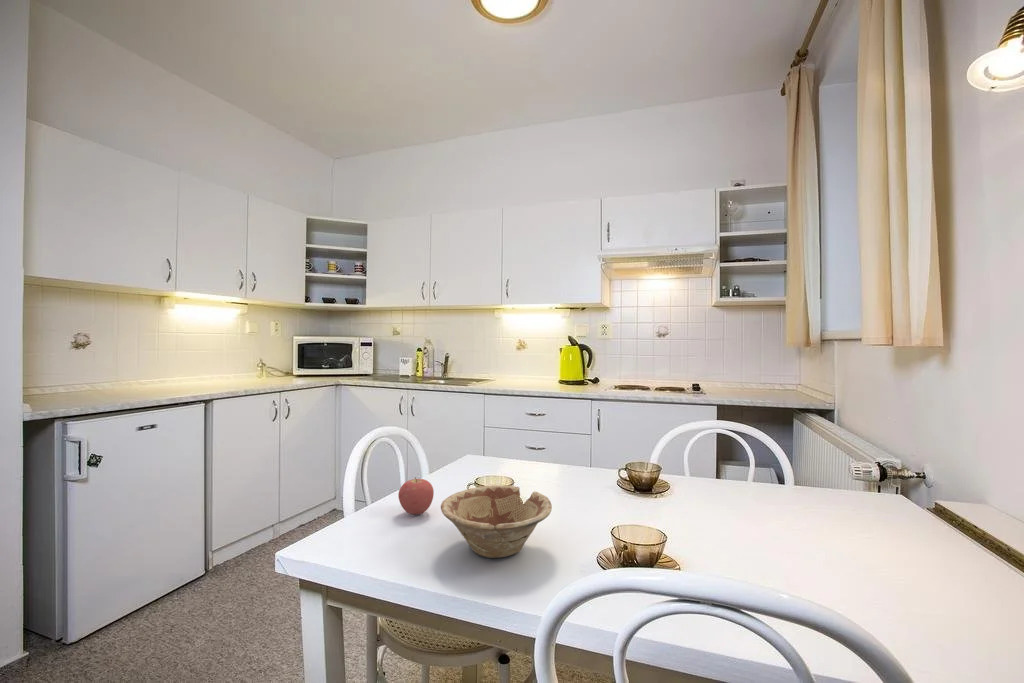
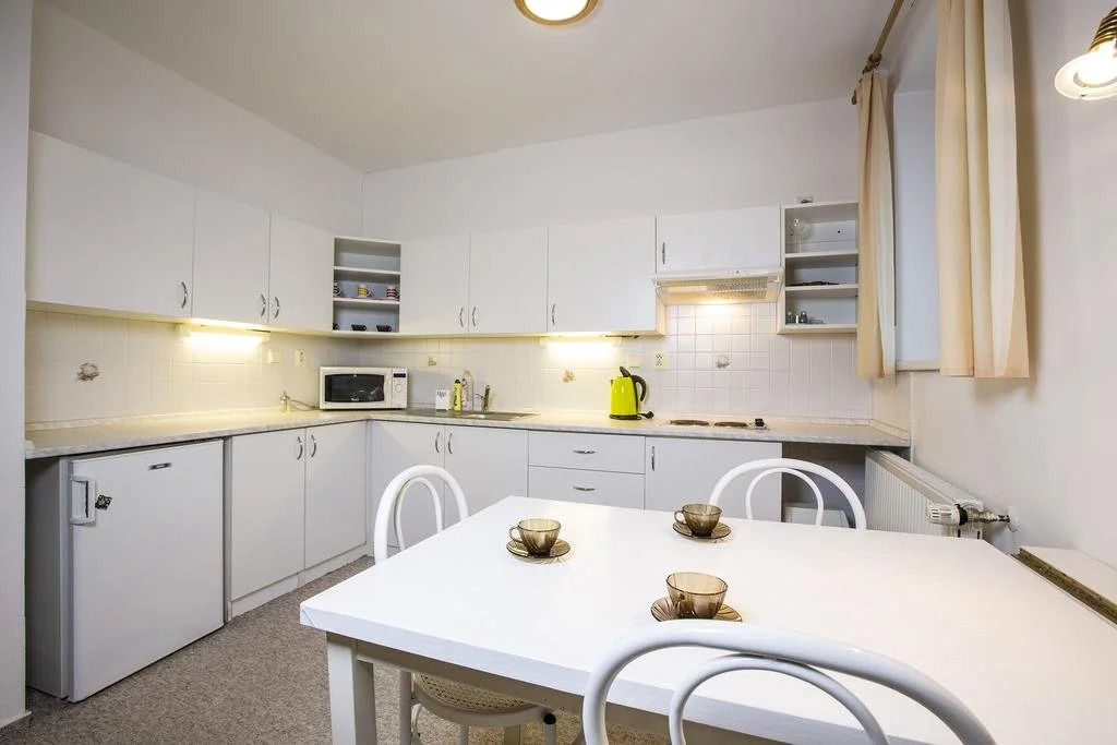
- dish [440,484,553,559]
- apple [397,476,435,516]
